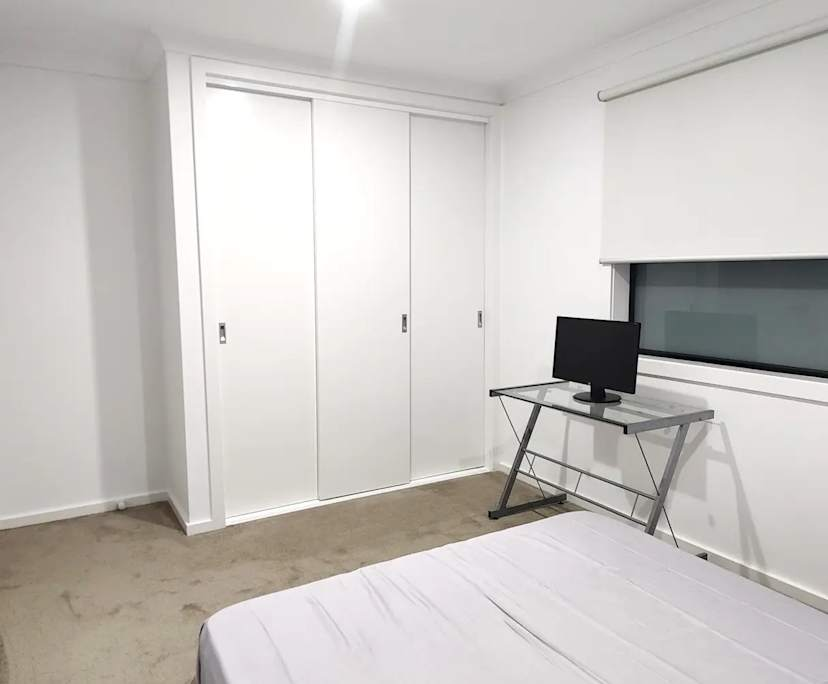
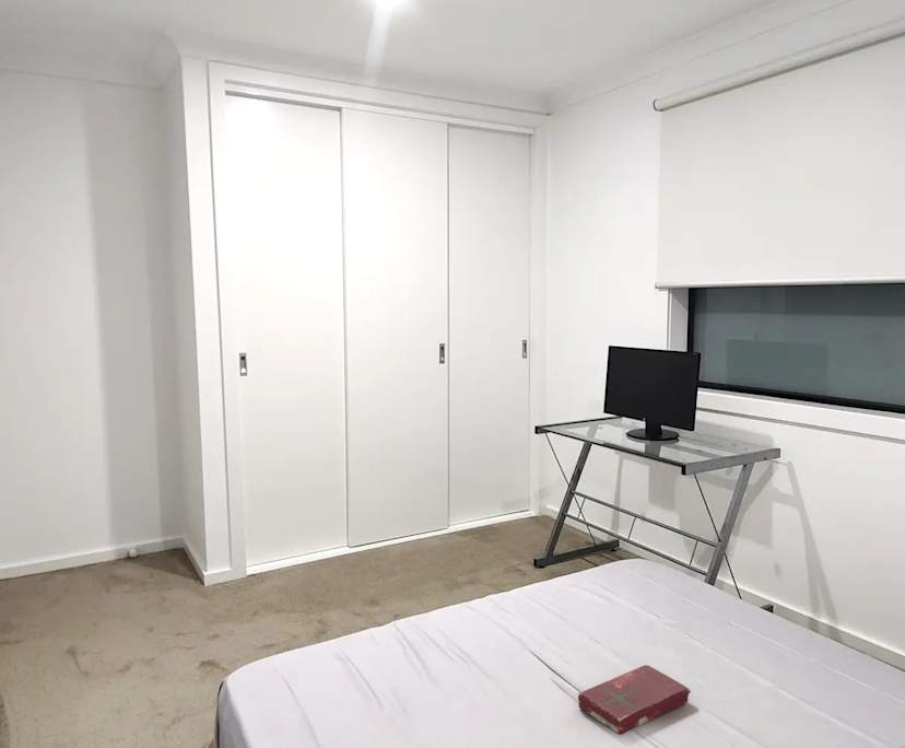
+ book [577,664,692,736]
